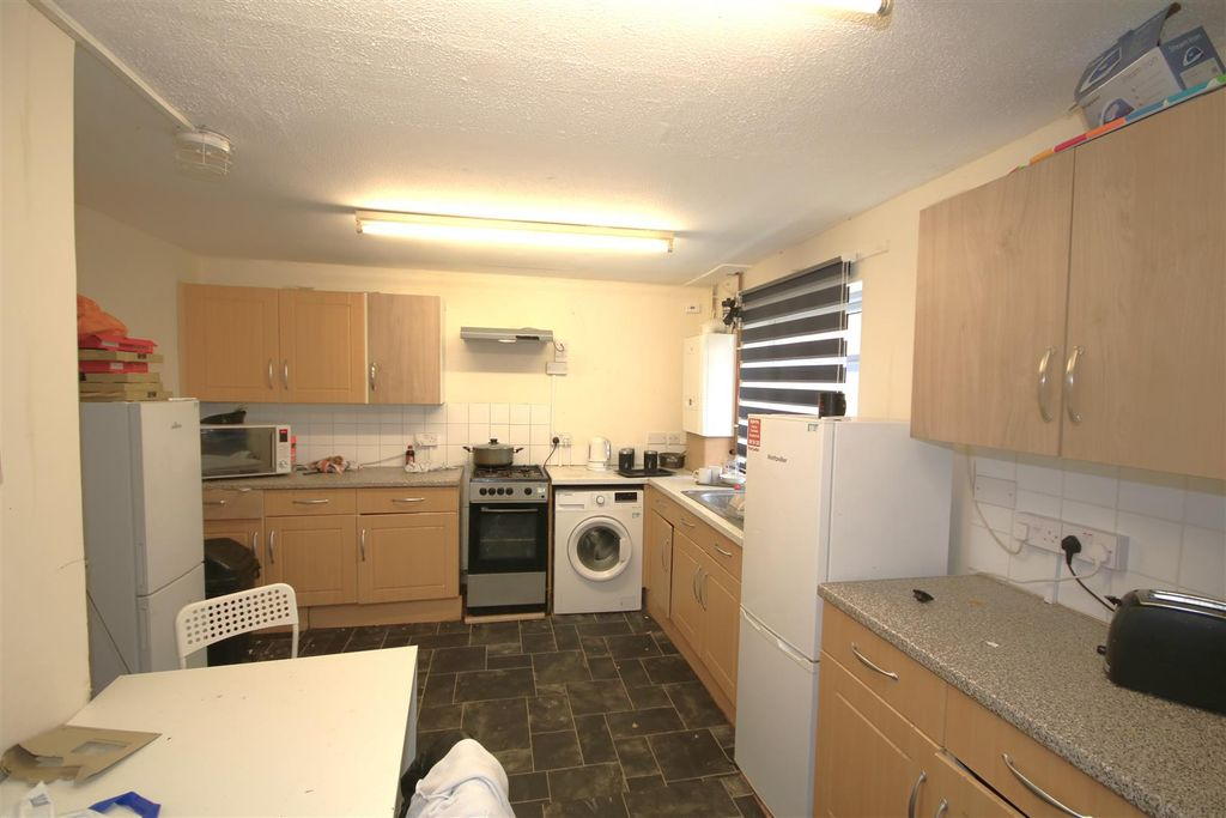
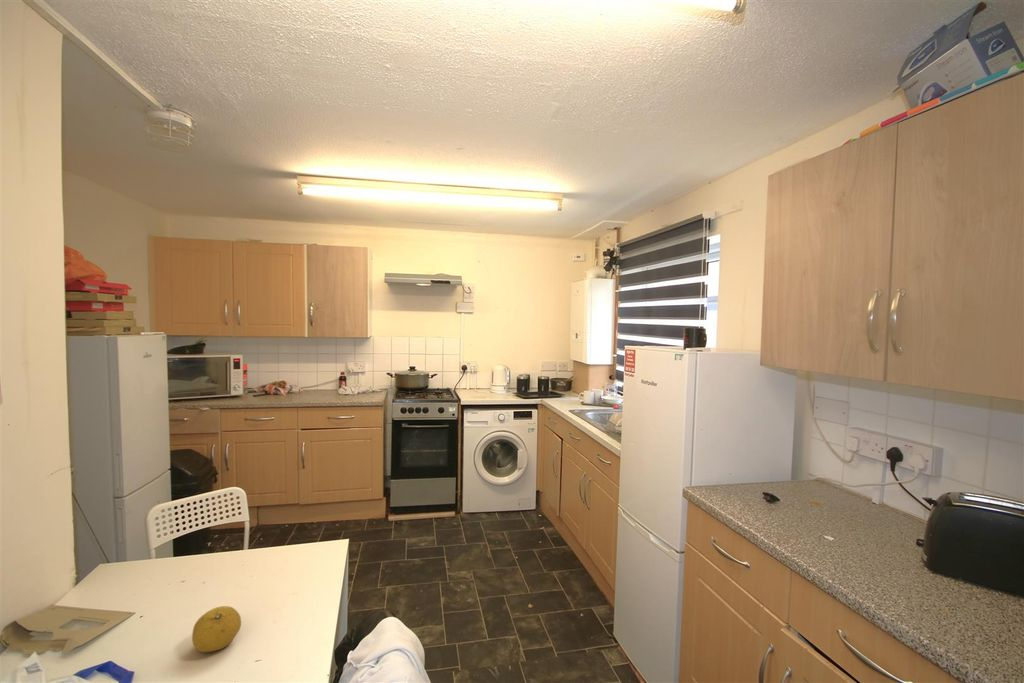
+ fruit [191,605,242,653]
